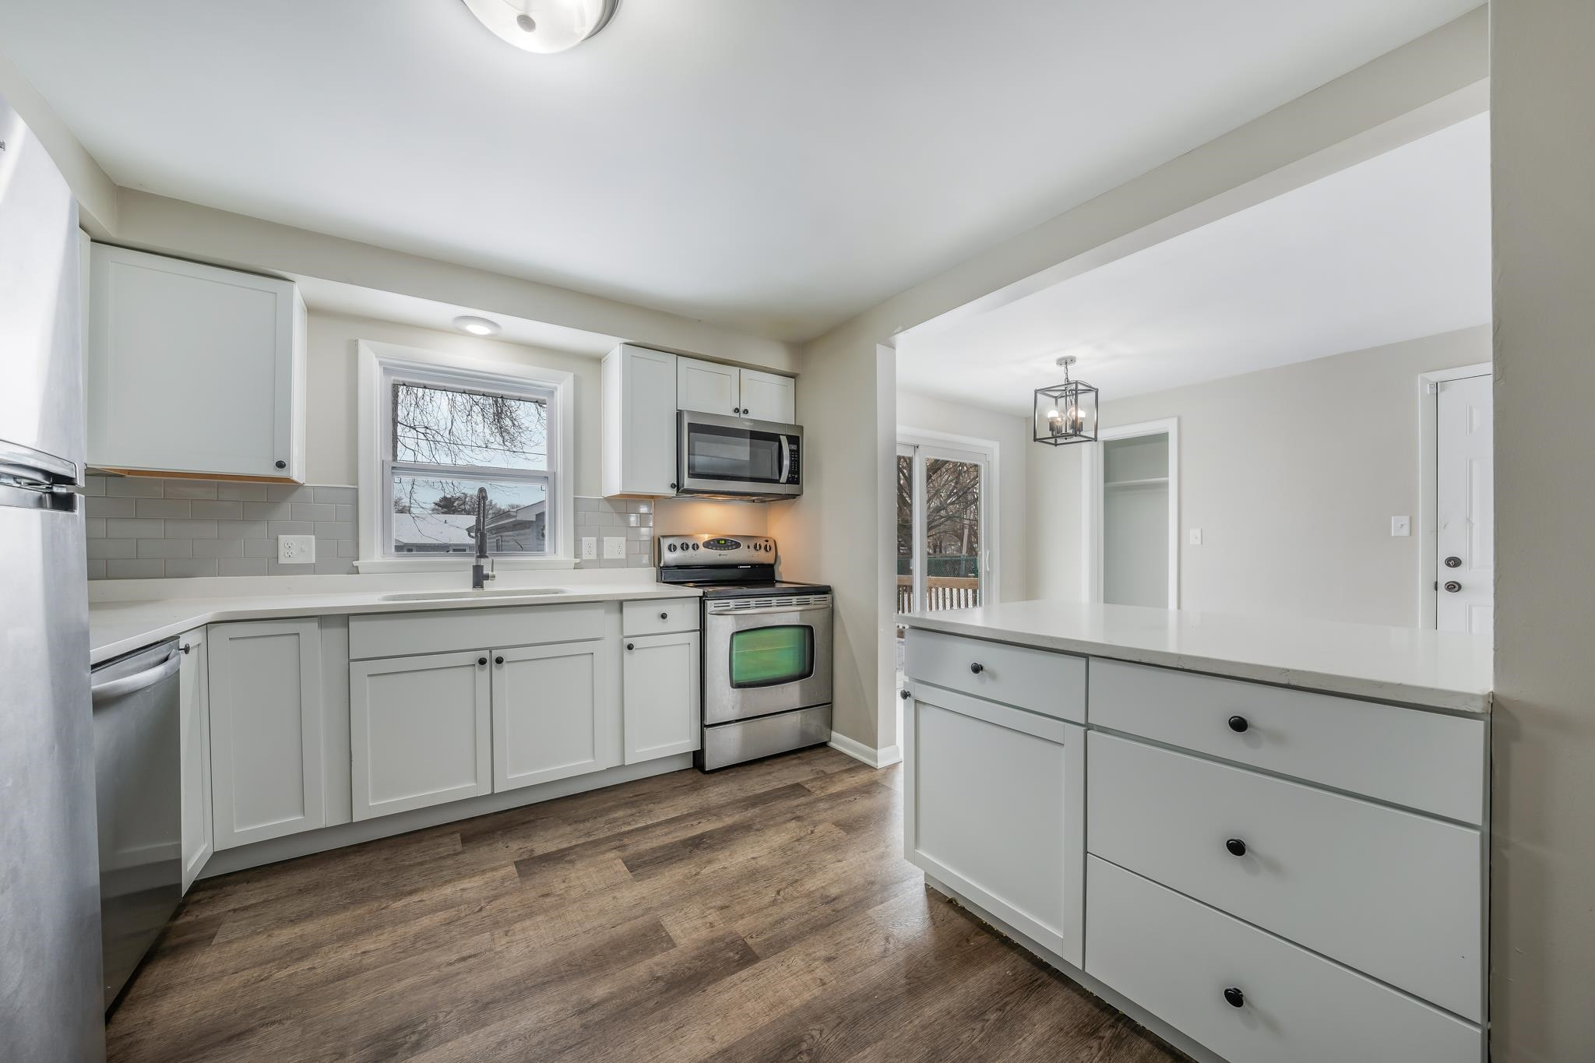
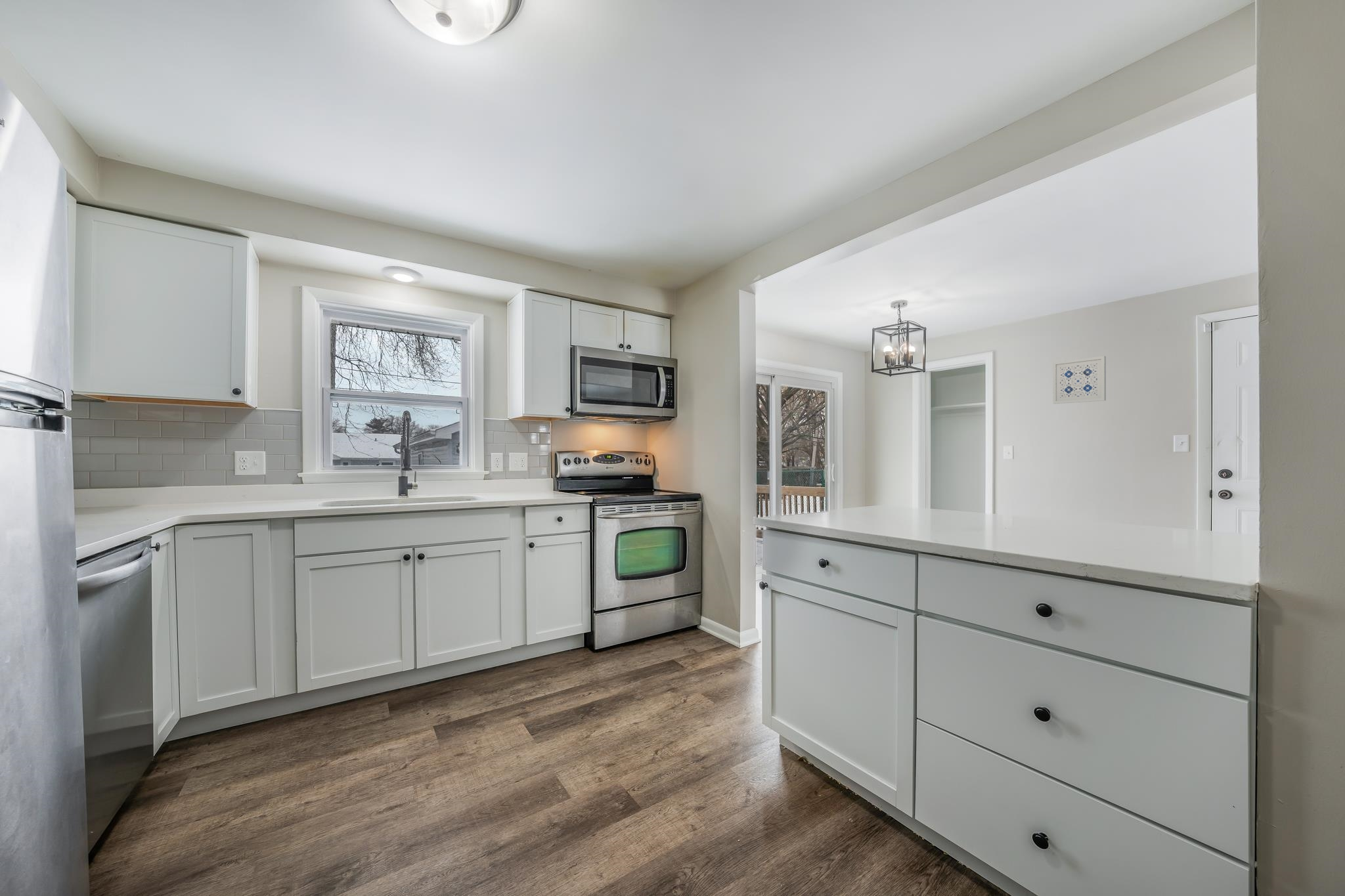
+ wall art [1052,355,1107,404]
